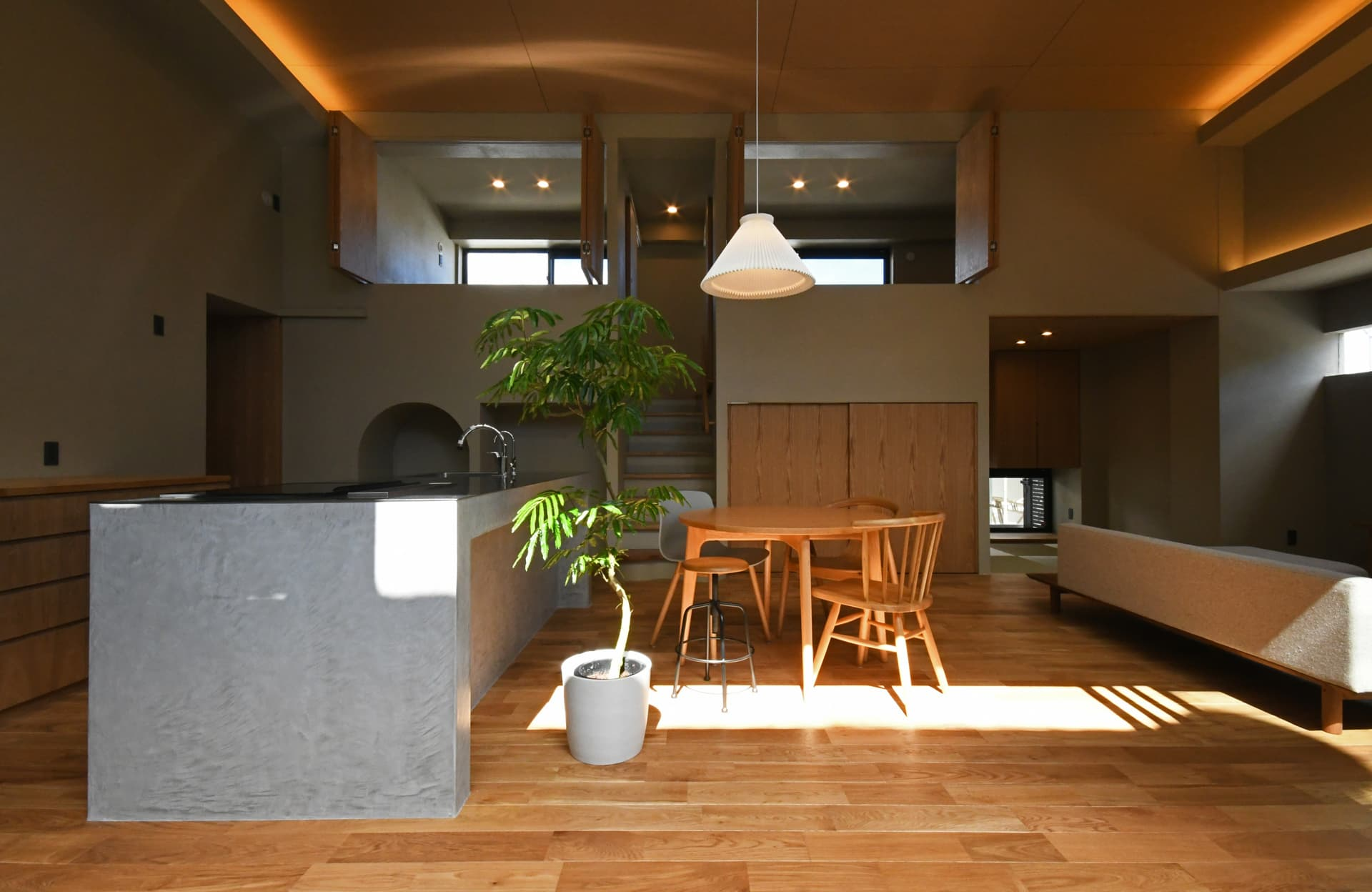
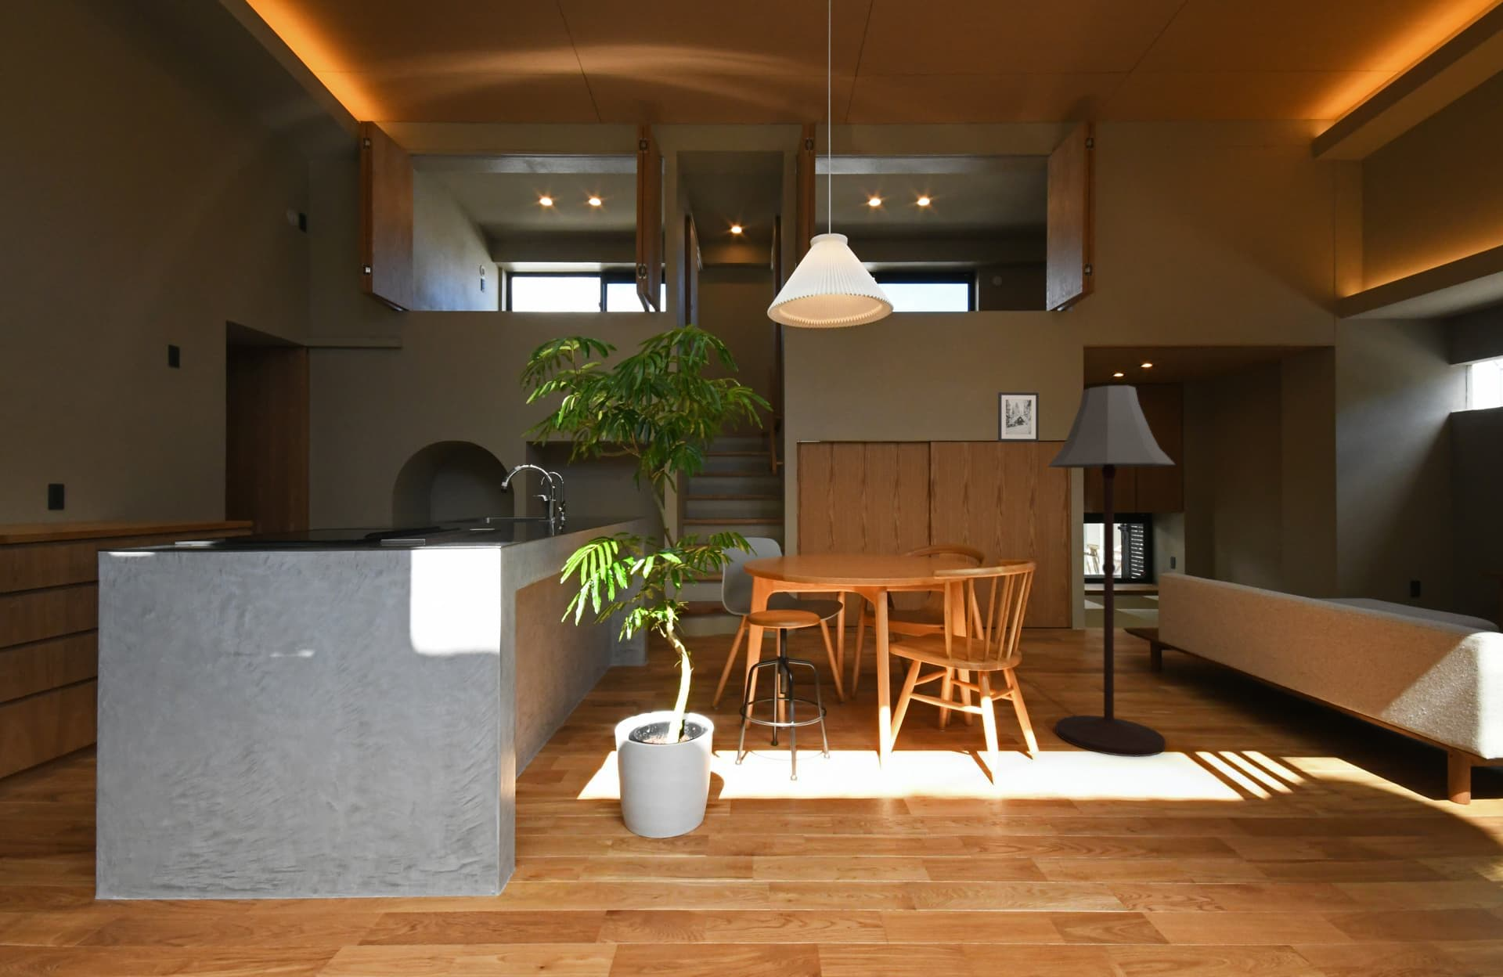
+ floor lamp [1046,384,1175,758]
+ wall art [997,391,1040,442]
